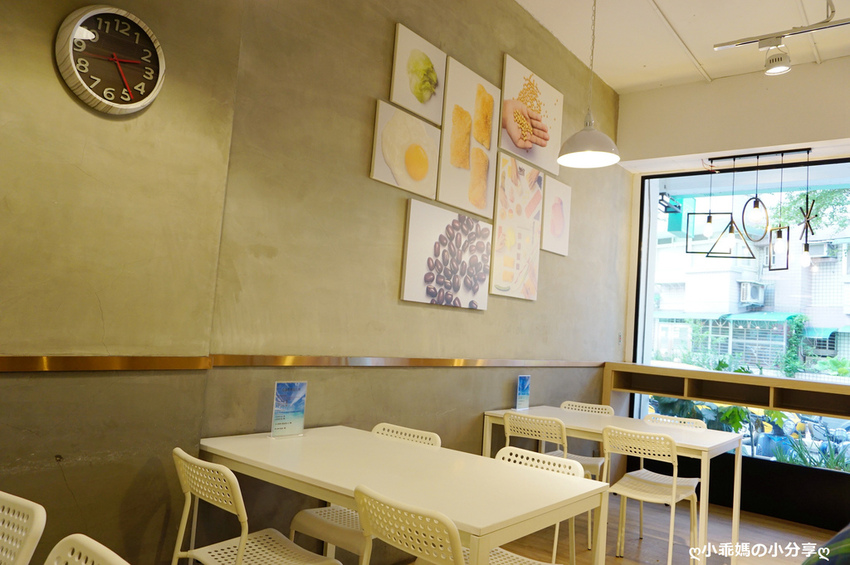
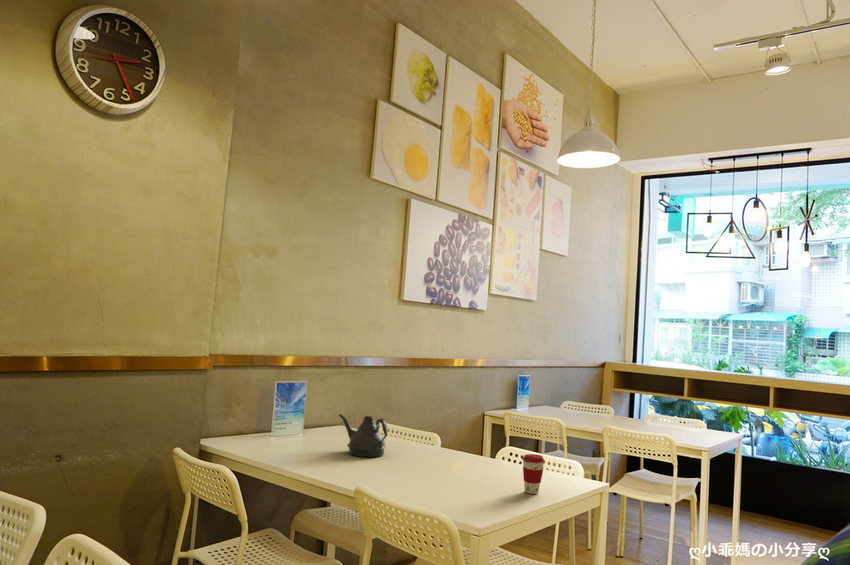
+ coffee cup [521,453,546,495]
+ teapot [338,413,388,458]
